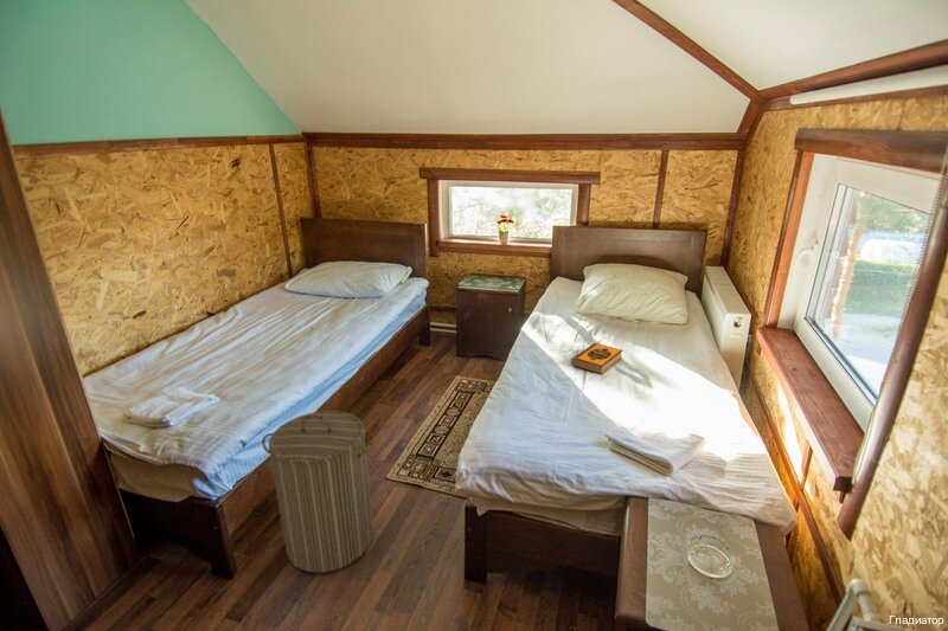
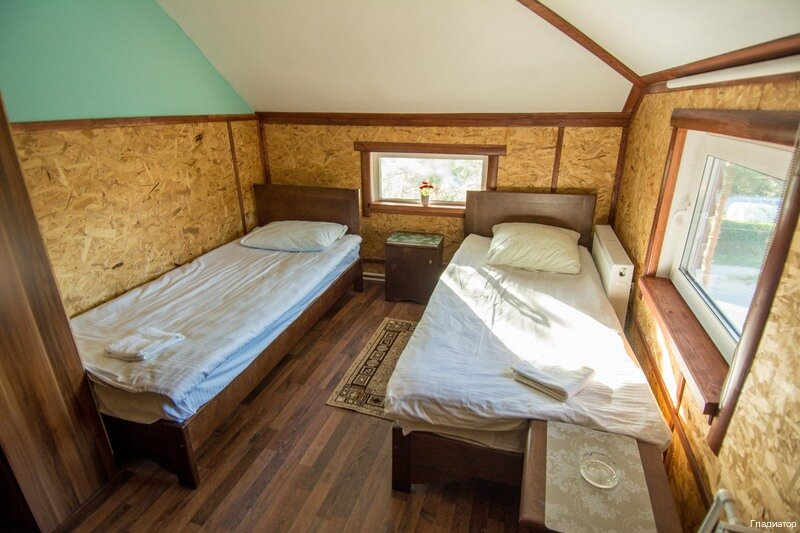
- laundry hamper [261,410,377,574]
- hardback book [570,342,623,375]
